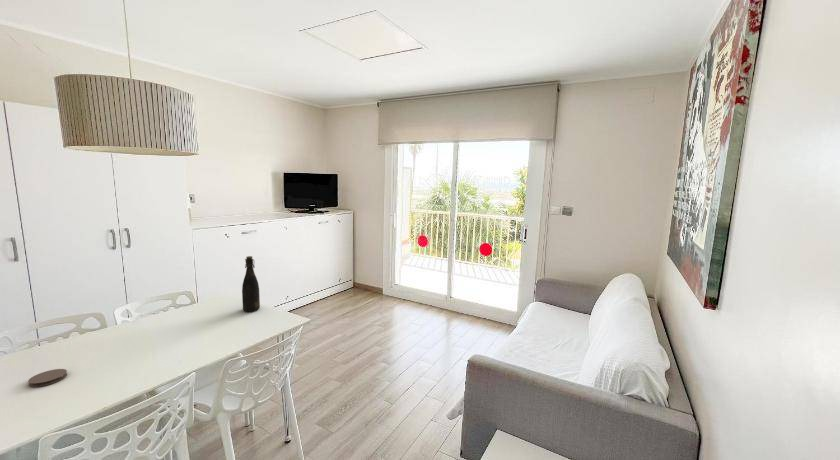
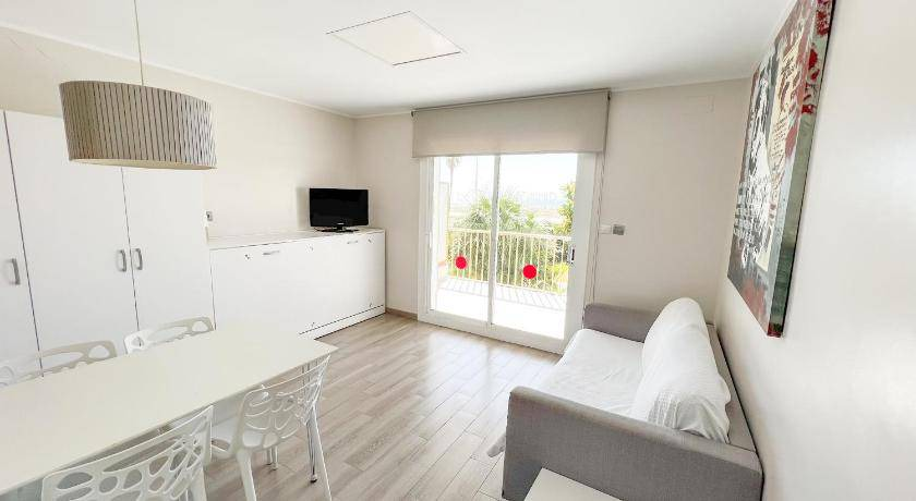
- coaster [27,368,68,388]
- bottle [241,255,261,313]
